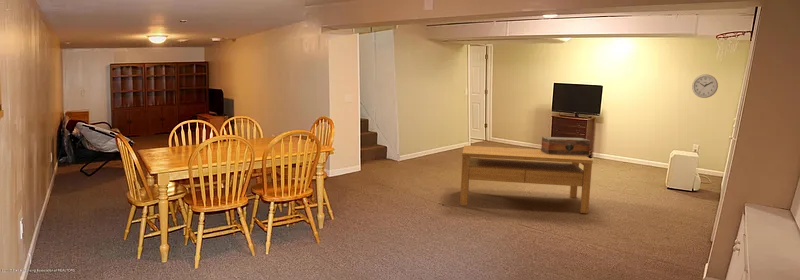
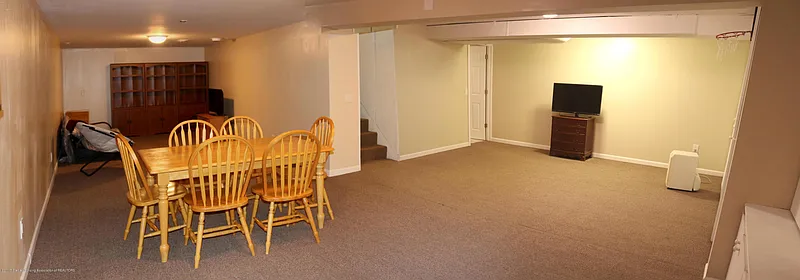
- wall clock [691,73,719,99]
- coffee table [459,144,594,214]
- decorative box [540,136,591,156]
